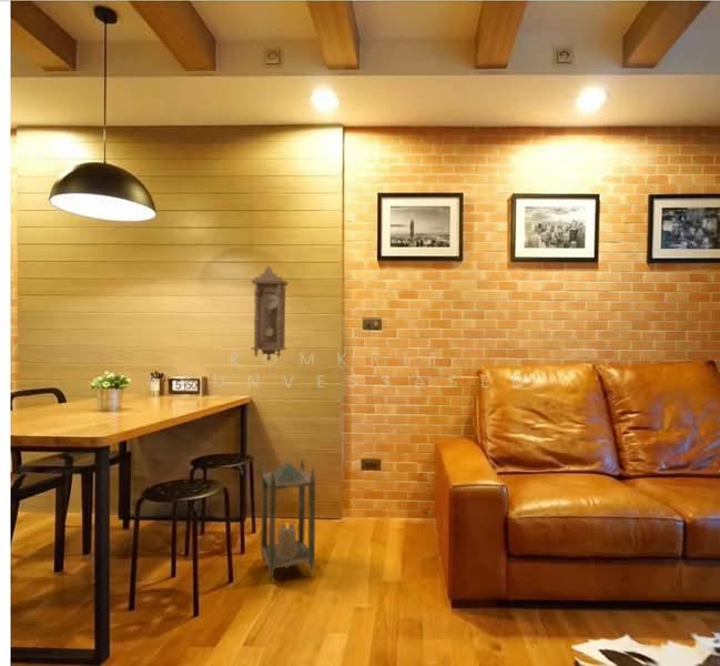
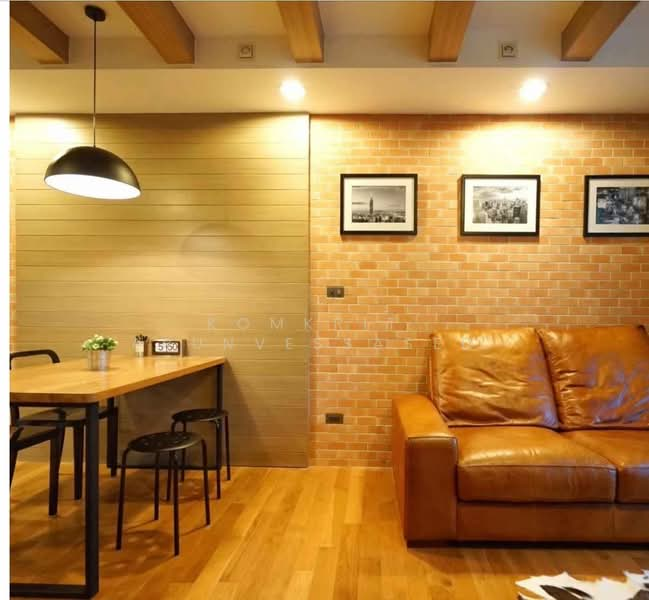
- lantern [260,455,317,584]
- pendulum clock [250,265,290,362]
